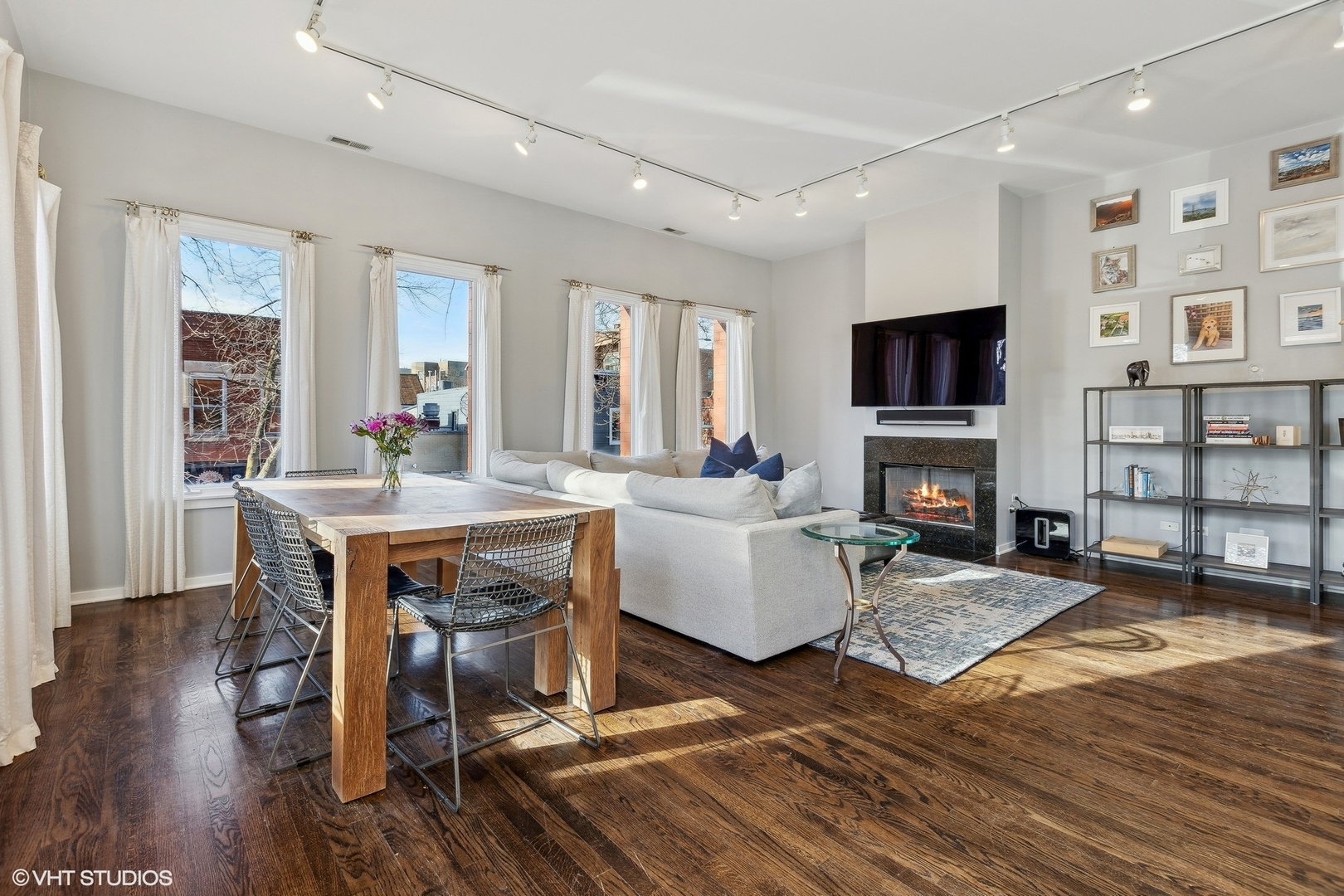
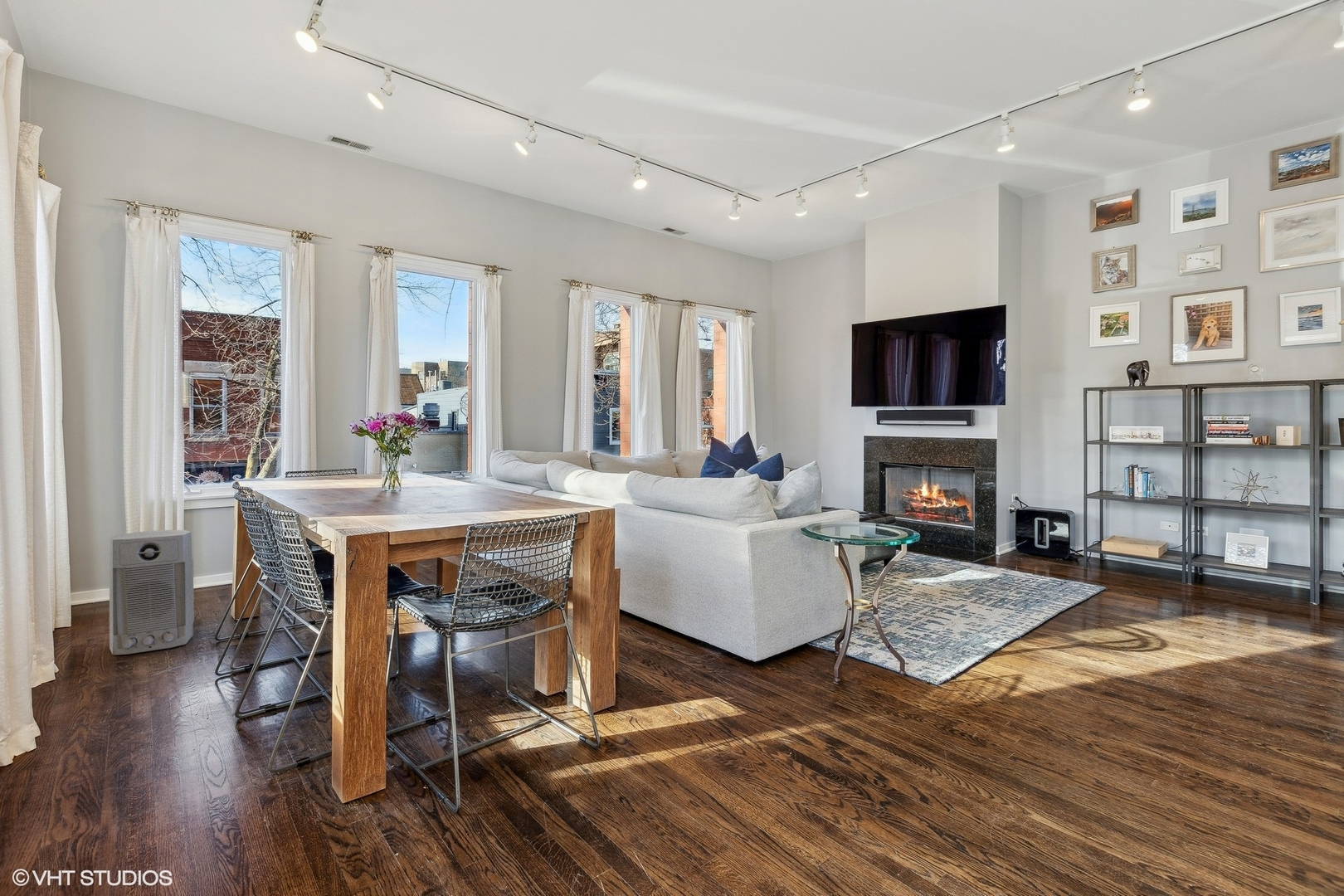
+ air purifier [109,529,195,655]
